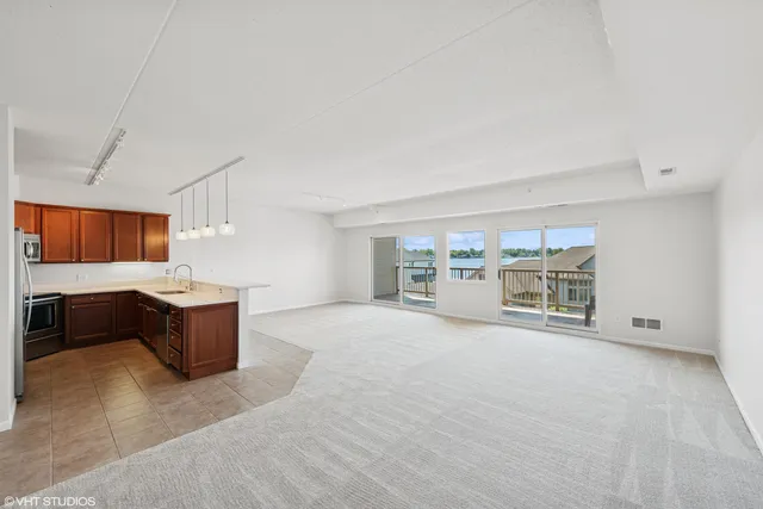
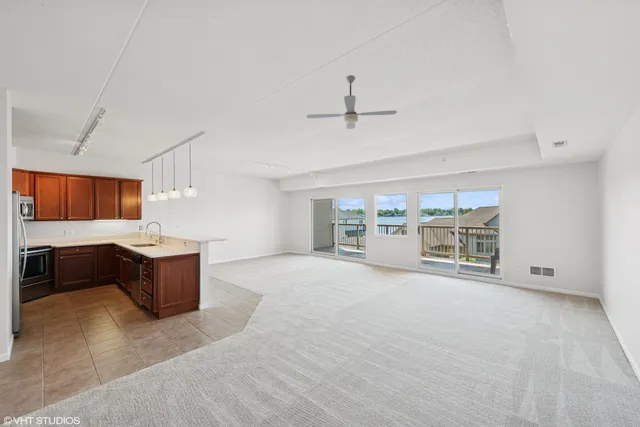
+ ceiling fan [305,74,398,130]
